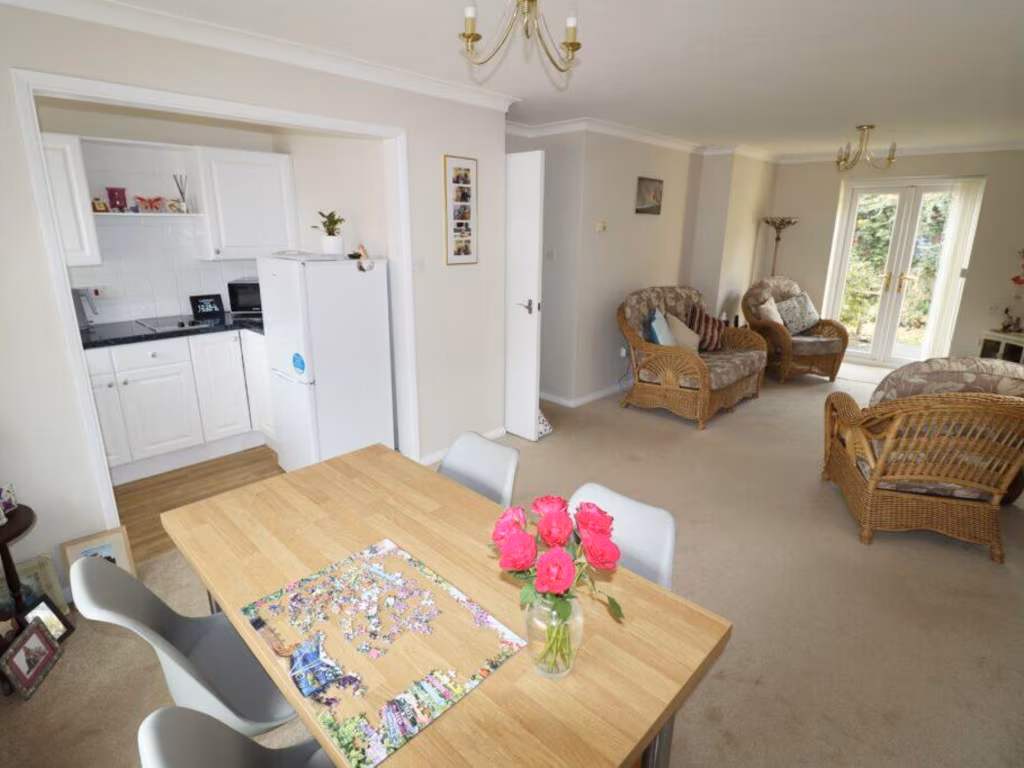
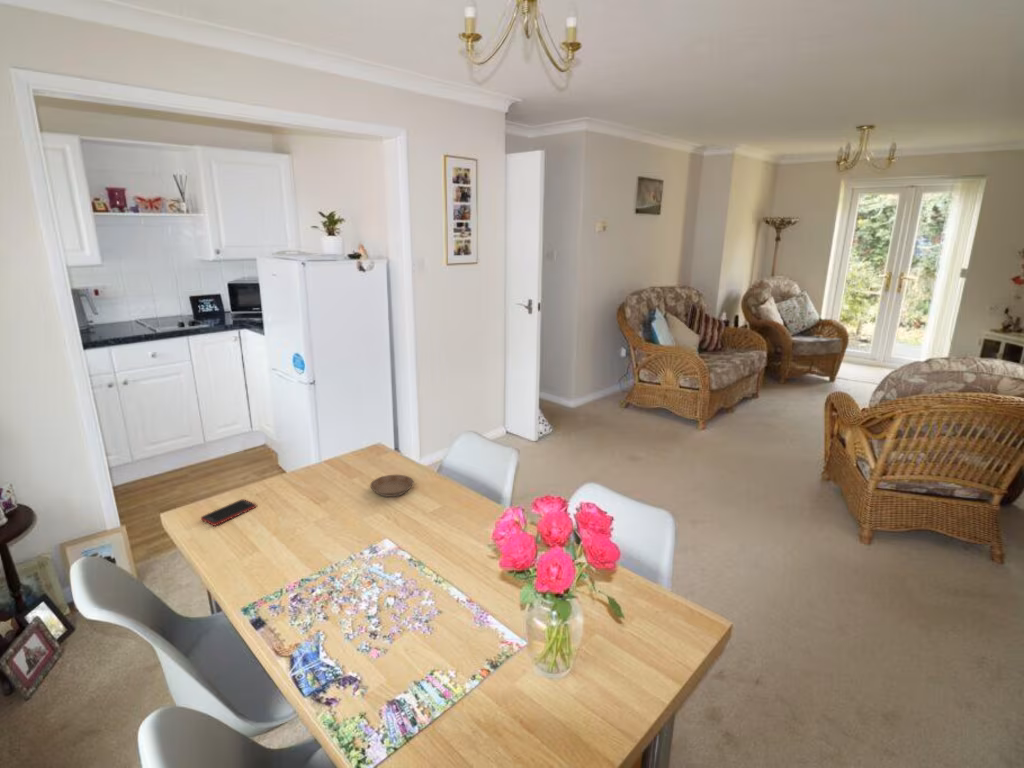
+ saucer [369,474,415,498]
+ cell phone [200,498,257,527]
